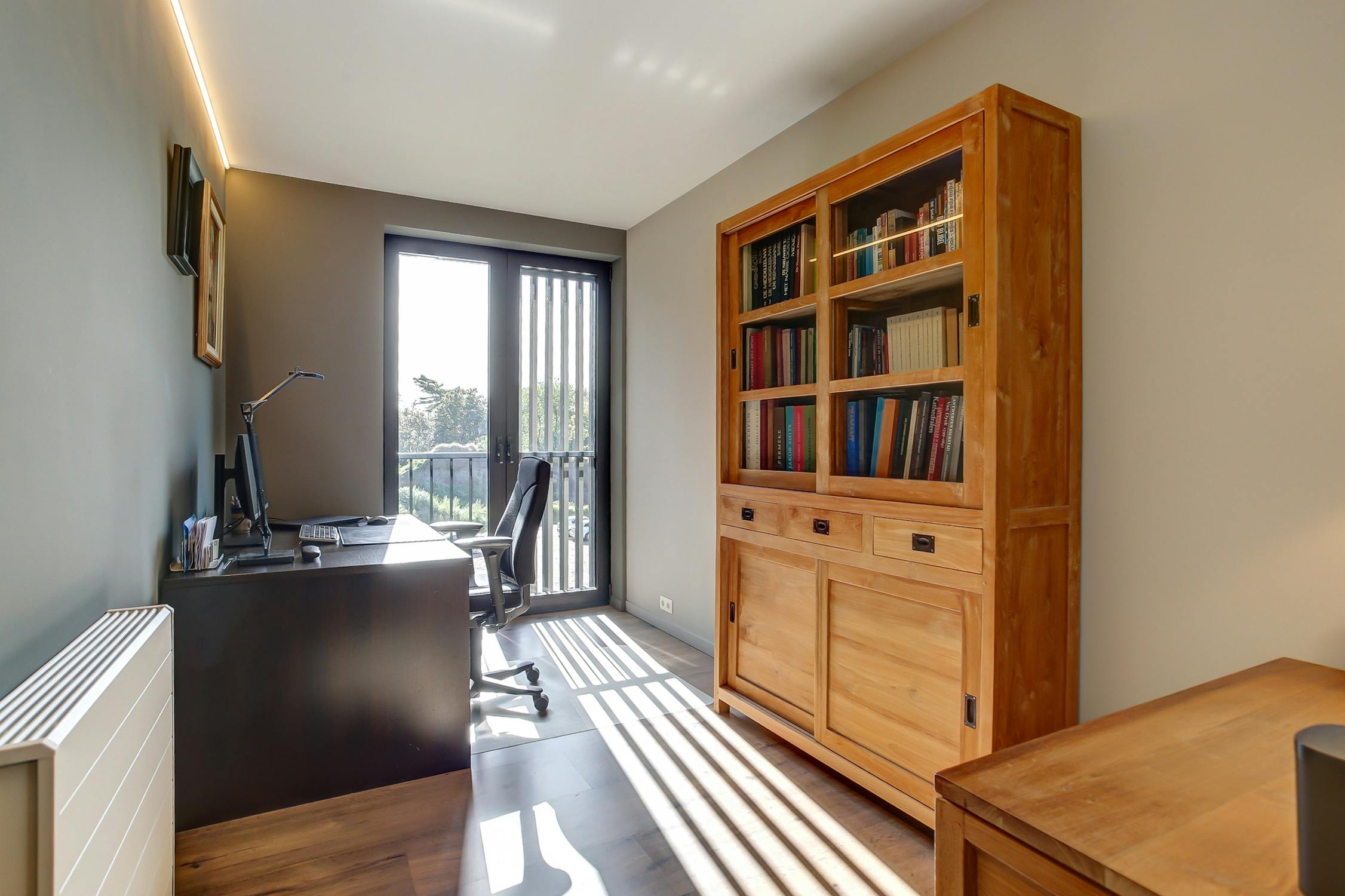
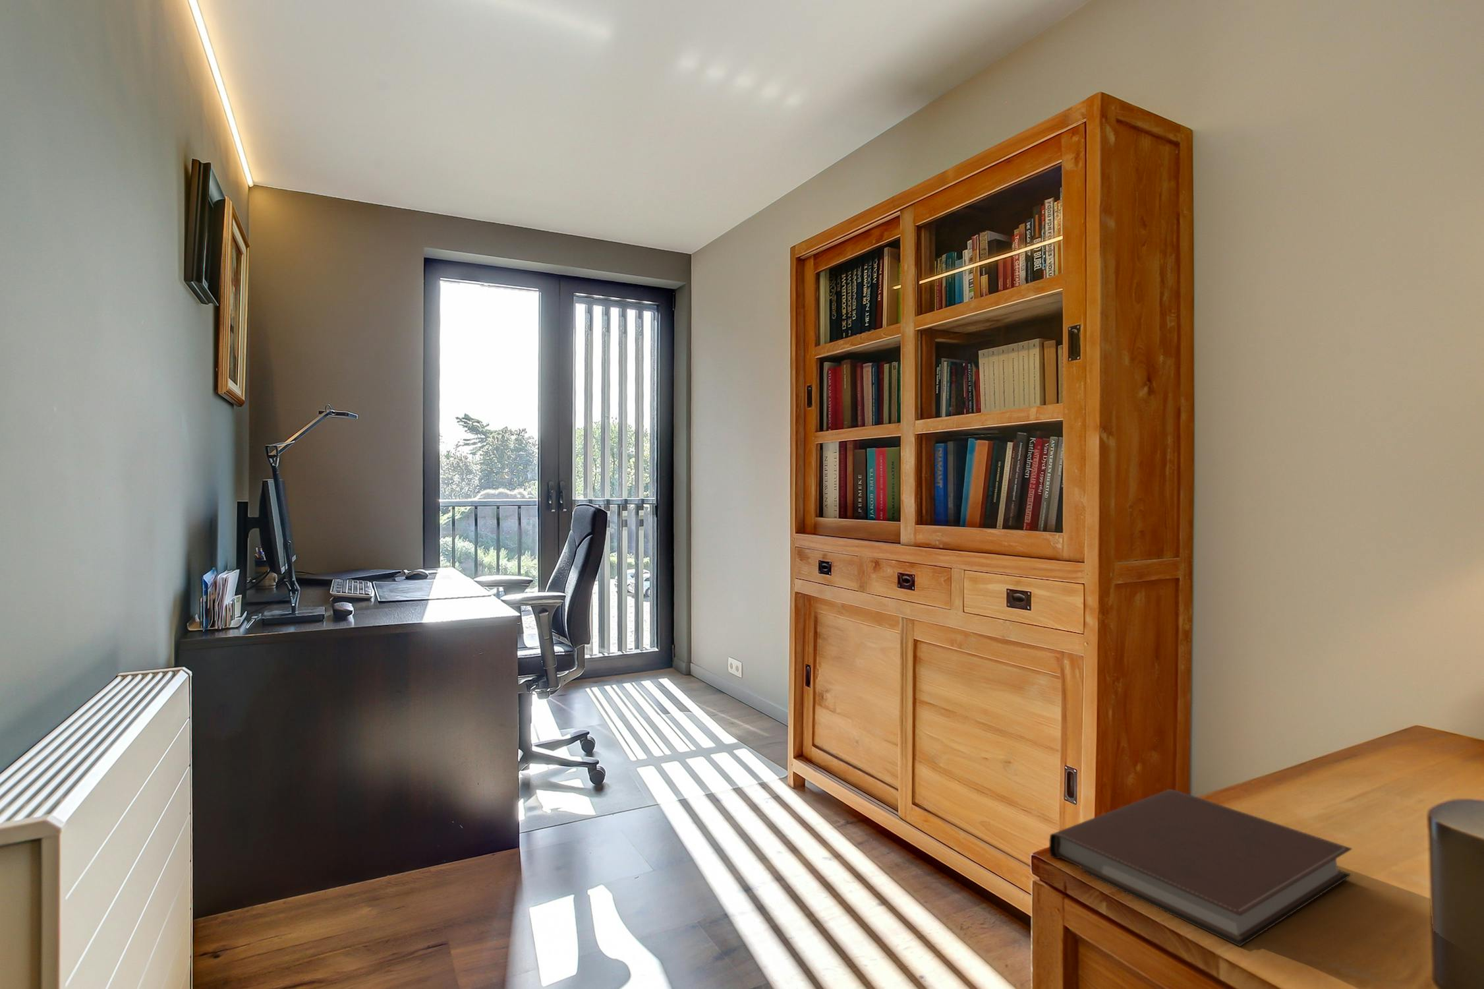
+ notebook [1048,788,1353,947]
